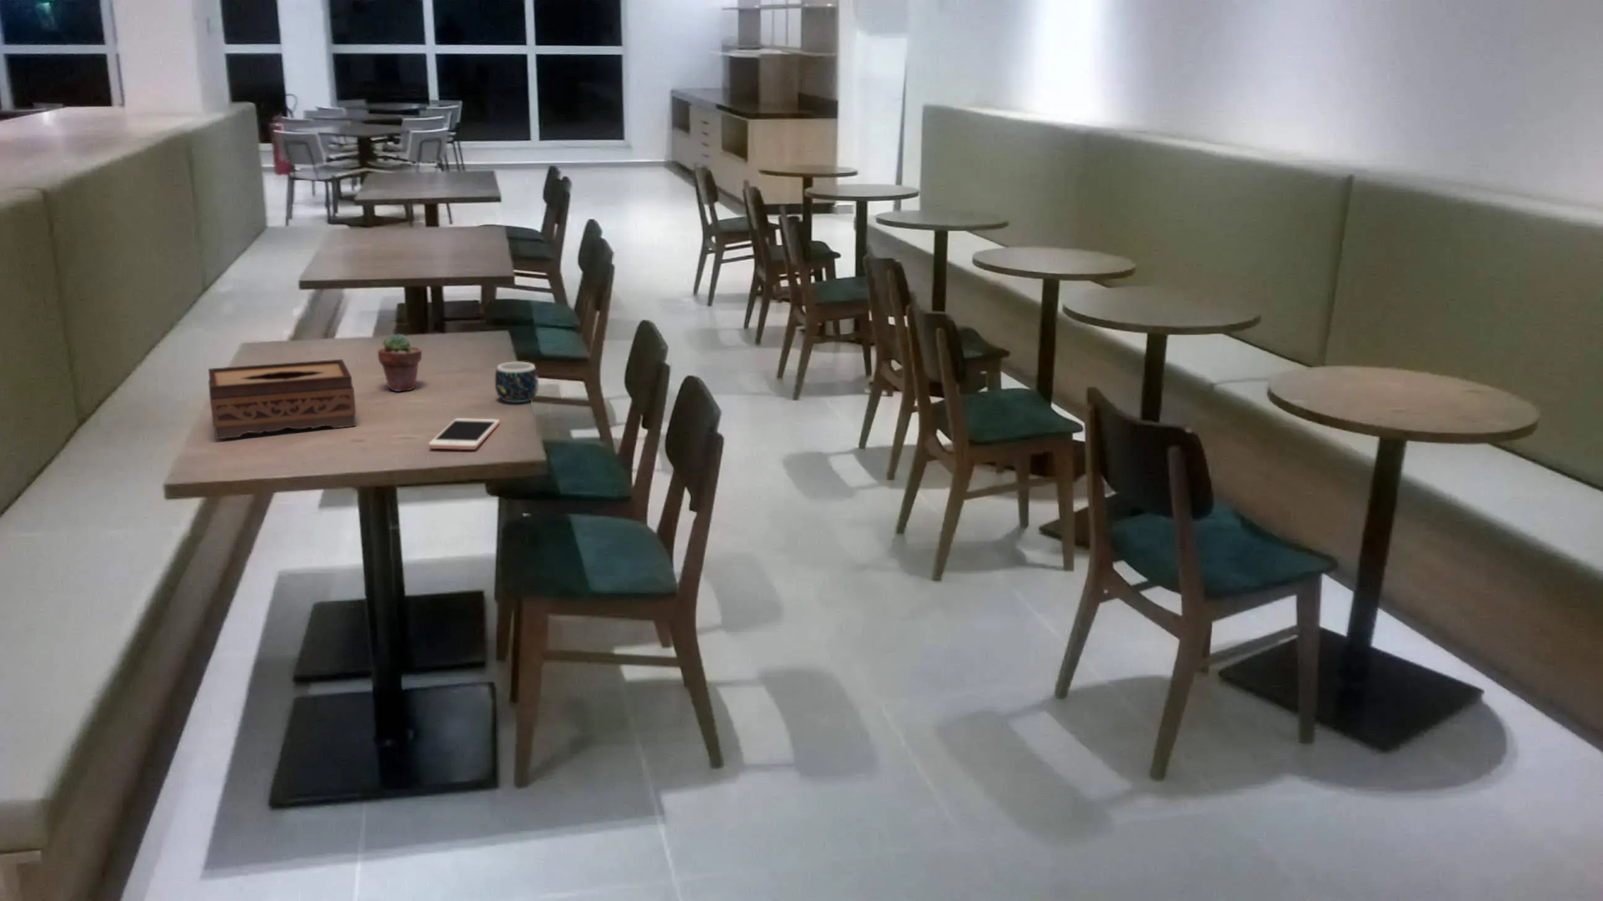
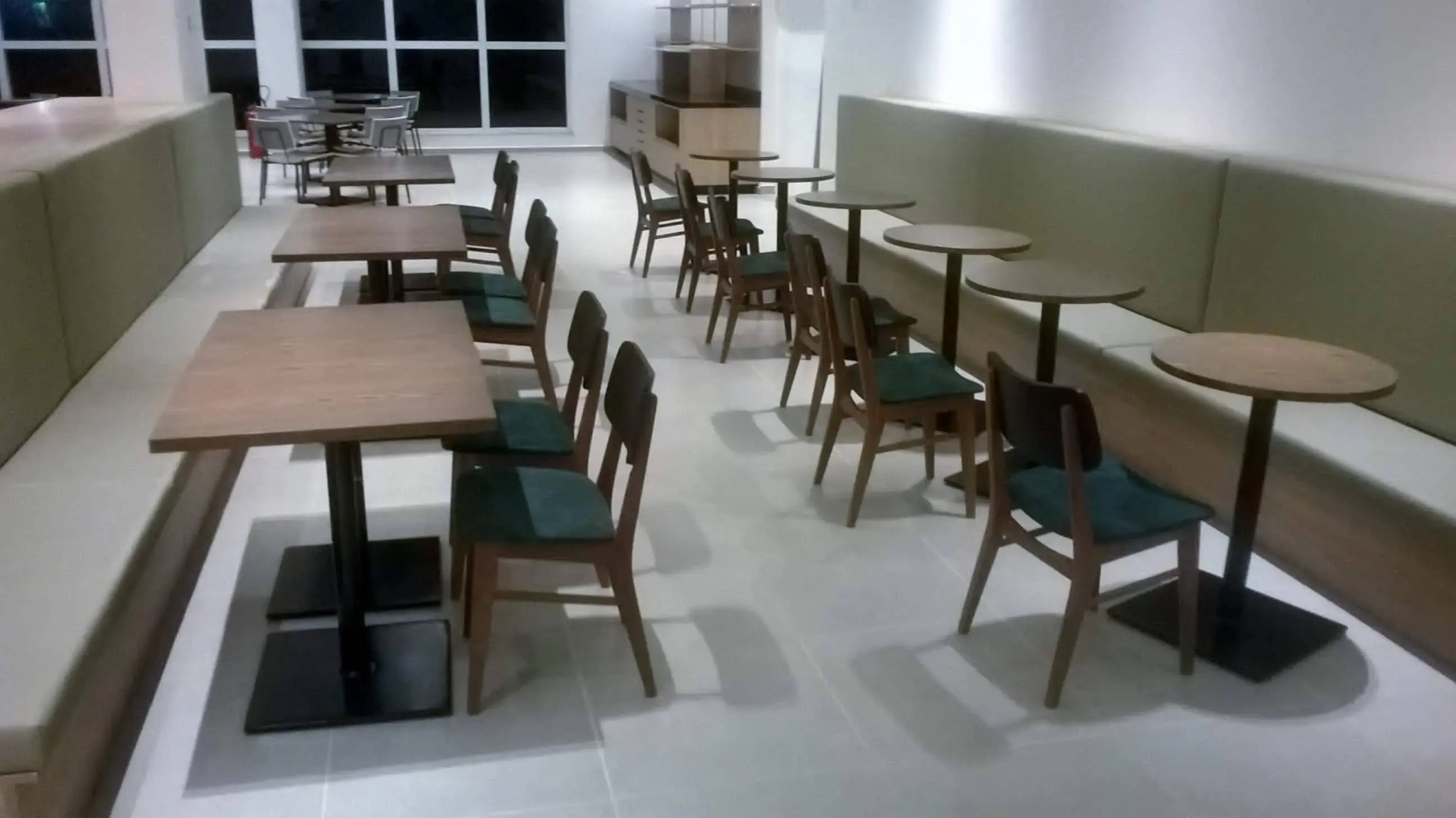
- potted succulent [377,332,423,392]
- tissue box [208,359,357,439]
- mug [494,361,539,403]
- cell phone [427,417,500,450]
